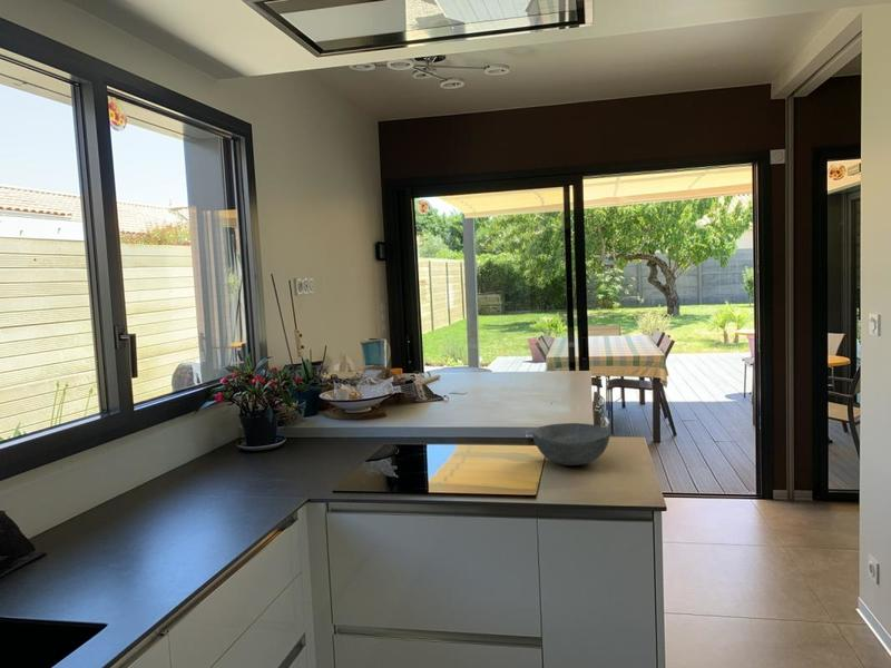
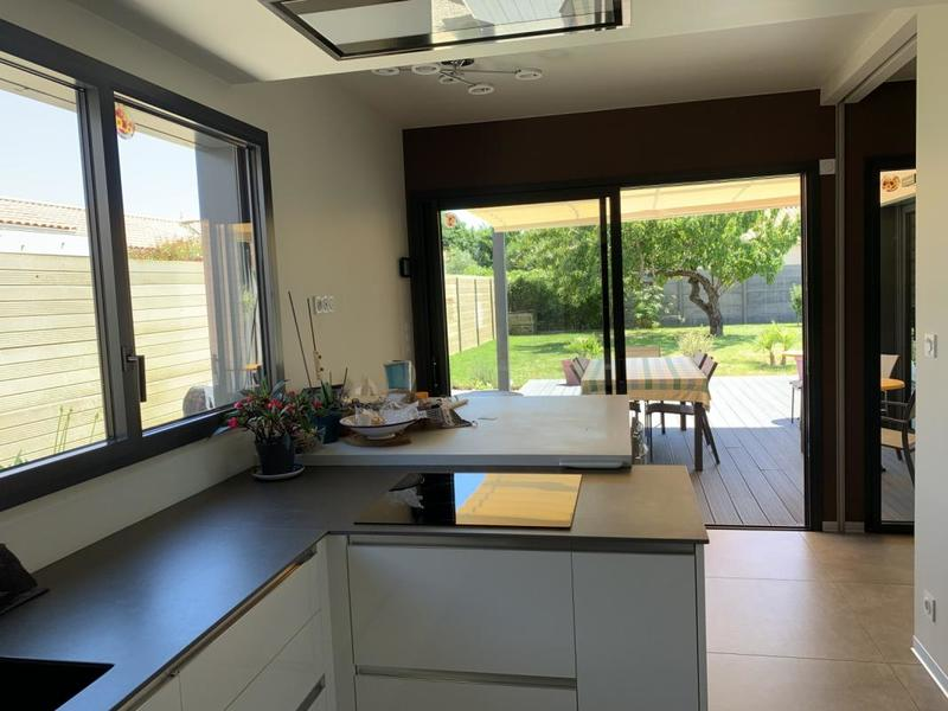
- bowl [531,422,611,466]
